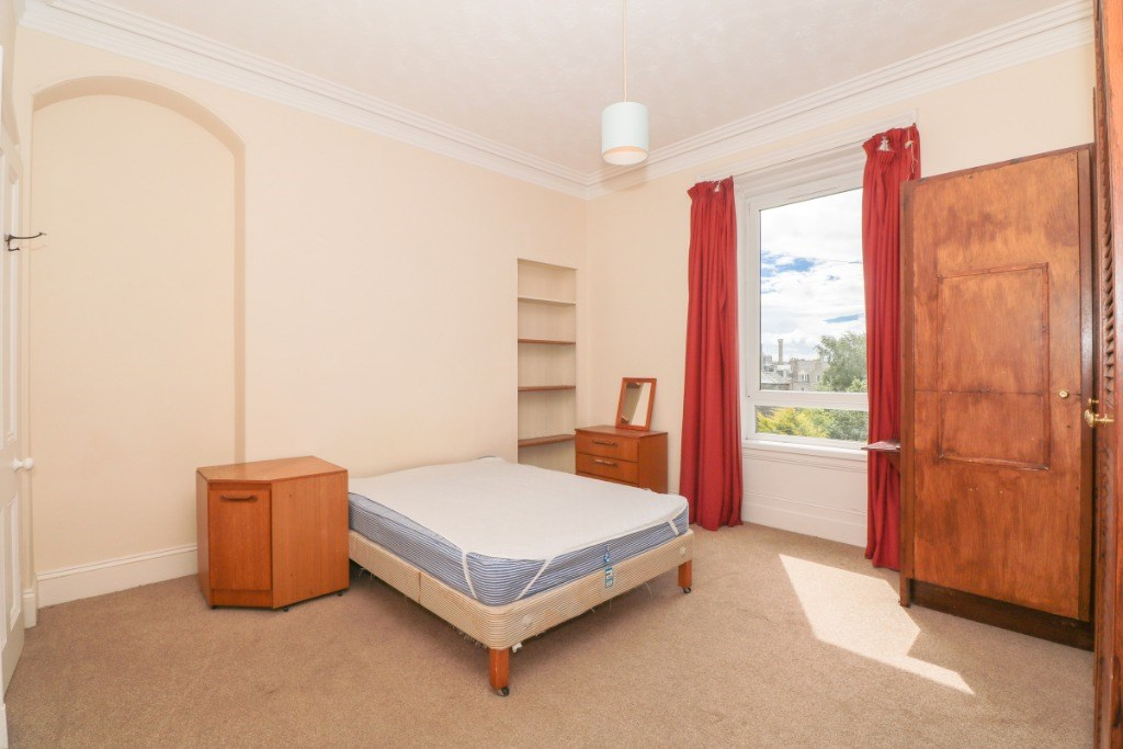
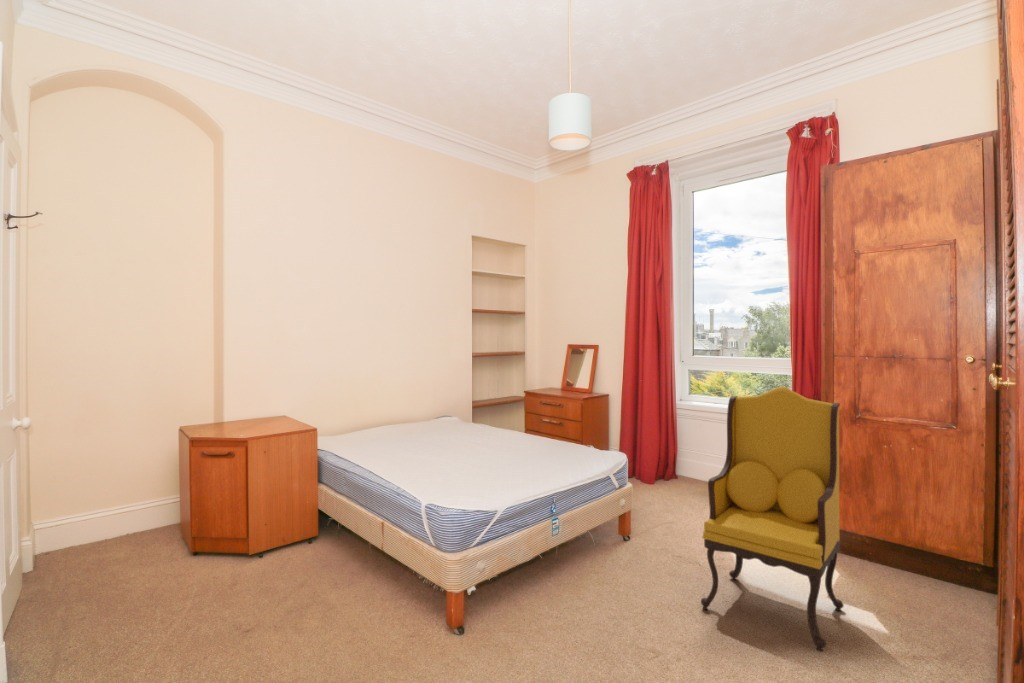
+ armchair [700,386,845,652]
